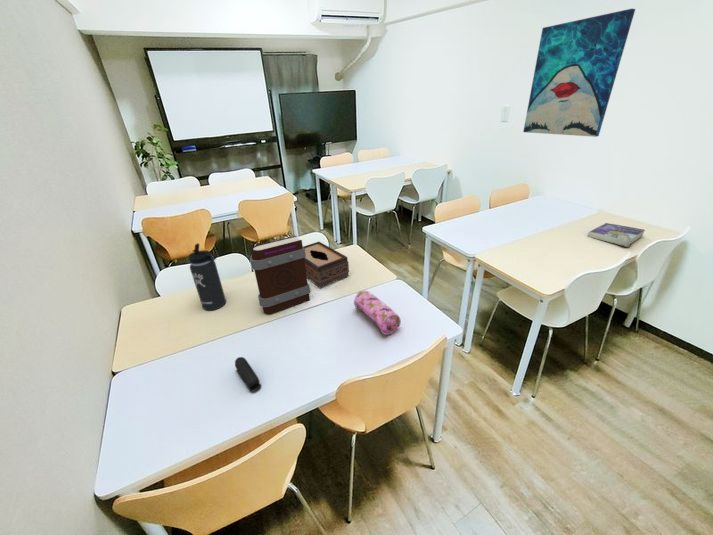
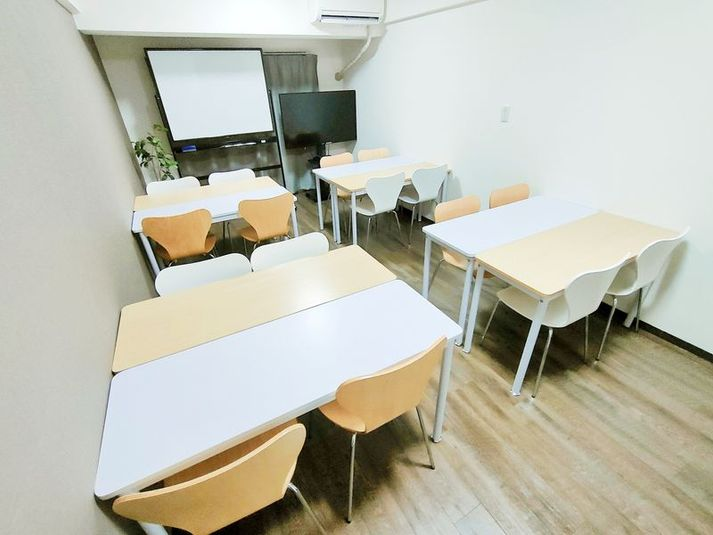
- pencil case [353,290,402,336]
- book [249,235,311,315]
- stapler [234,356,262,393]
- wall art [522,8,636,138]
- book [586,222,646,248]
- thermos bottle [188,242,227,311]
- tissue box [303,241,350,288]
